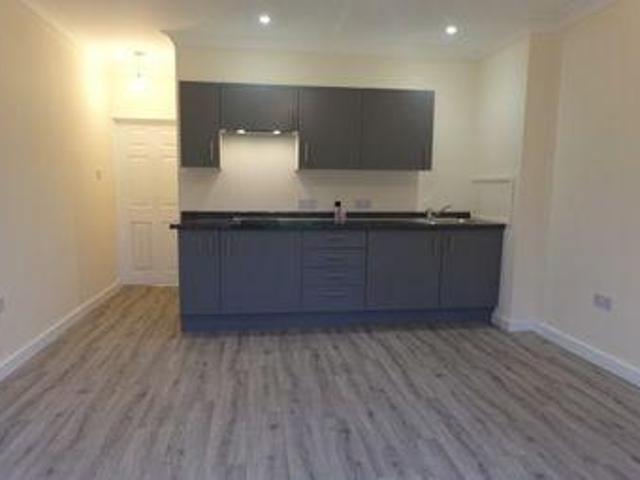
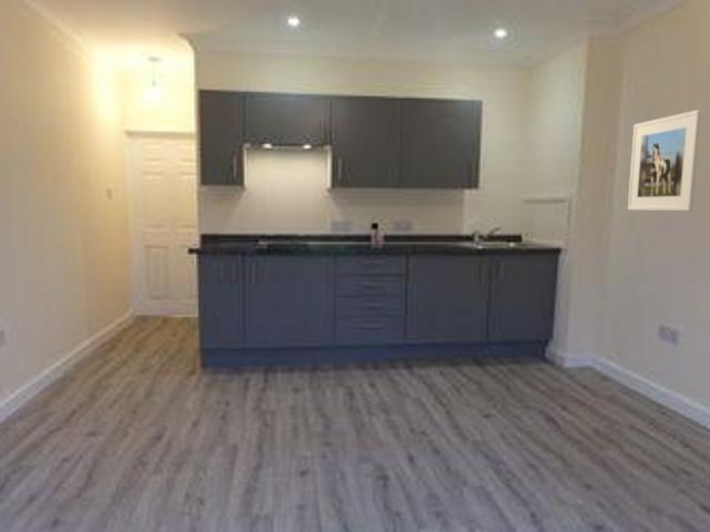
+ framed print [627,109,702,212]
